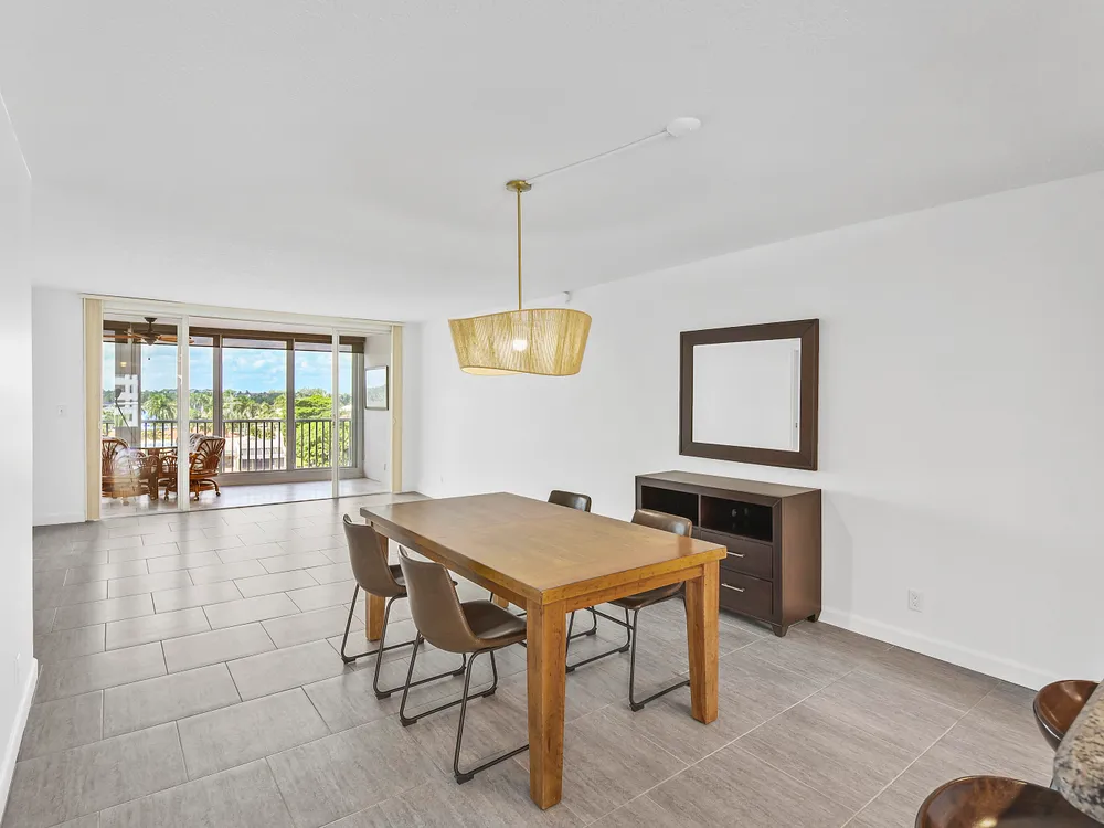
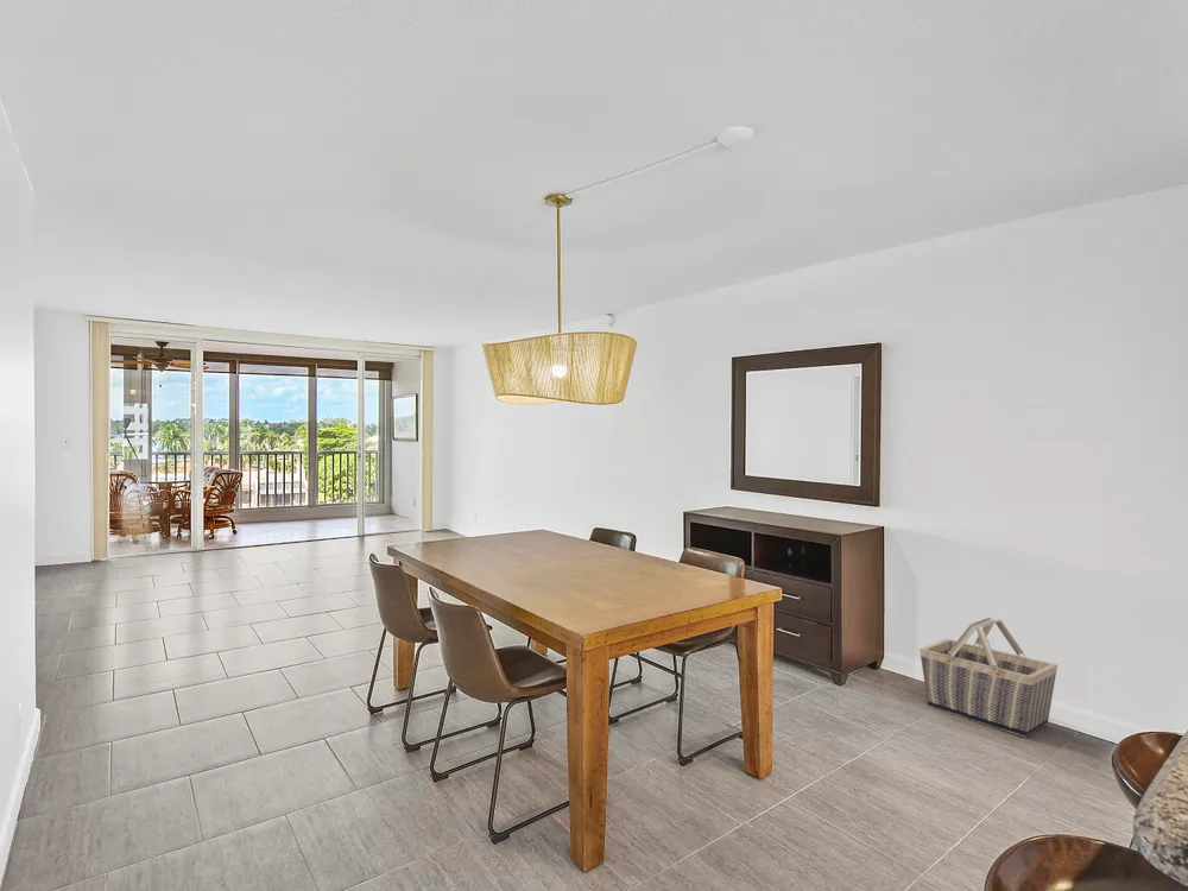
+ basket [918,617,1059,739]
